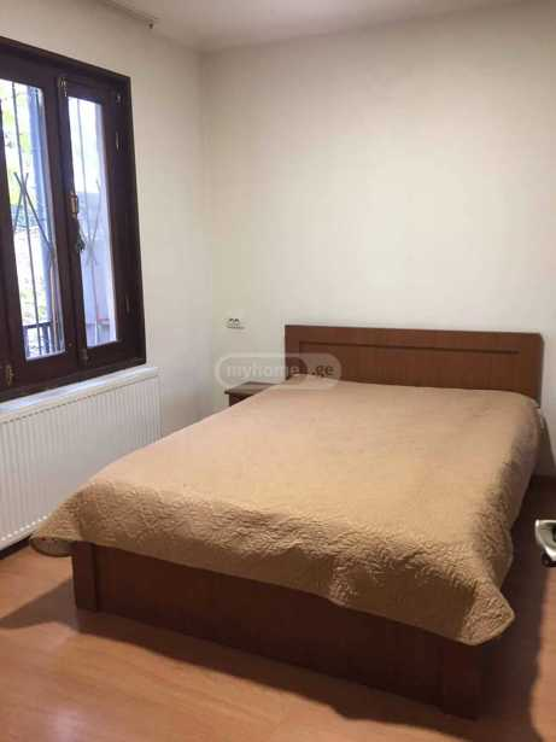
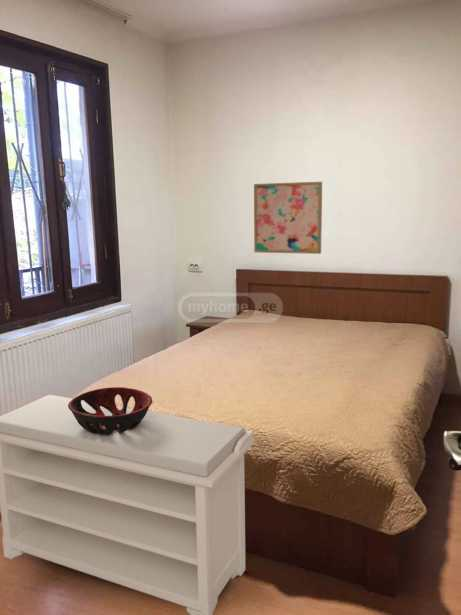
+ bench [0,394,255,615]
+ decorative bowl [68,386,153,435]
+ wall art [253,181,323,255]
